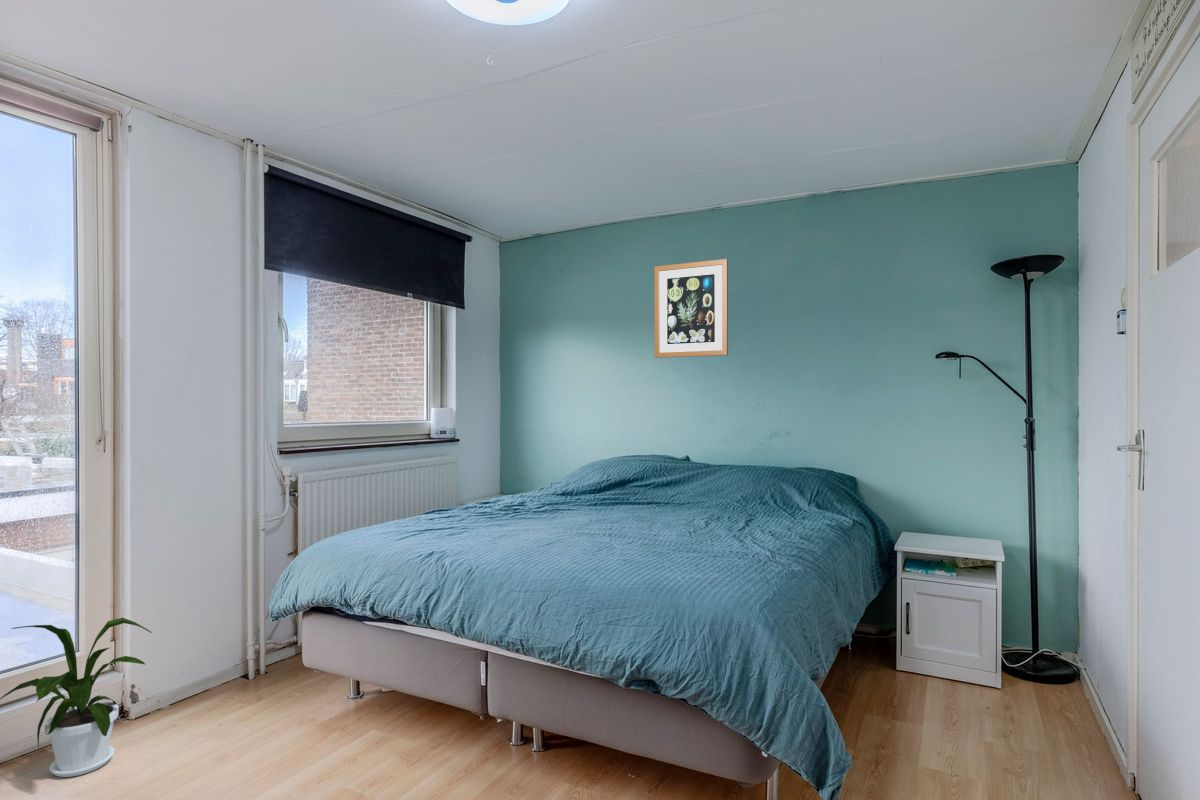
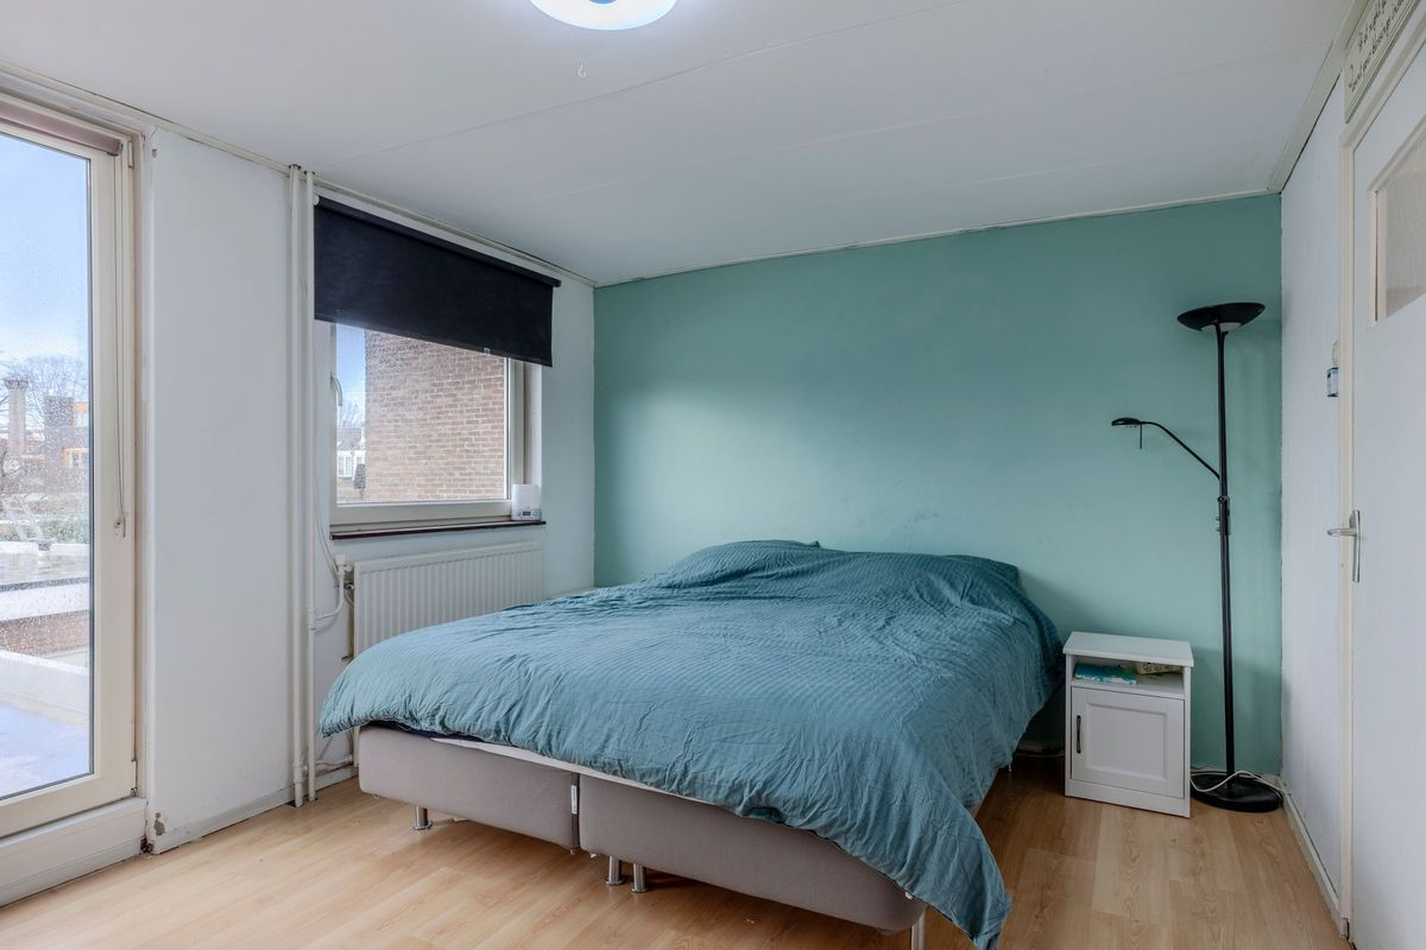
- wall art [653,258,729,359]
- house plant [0,617,153,778]
